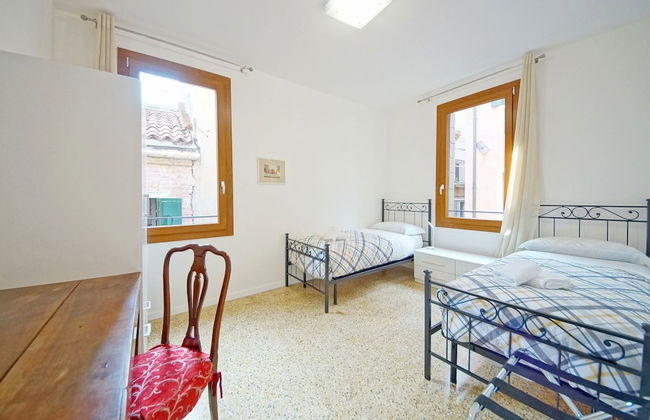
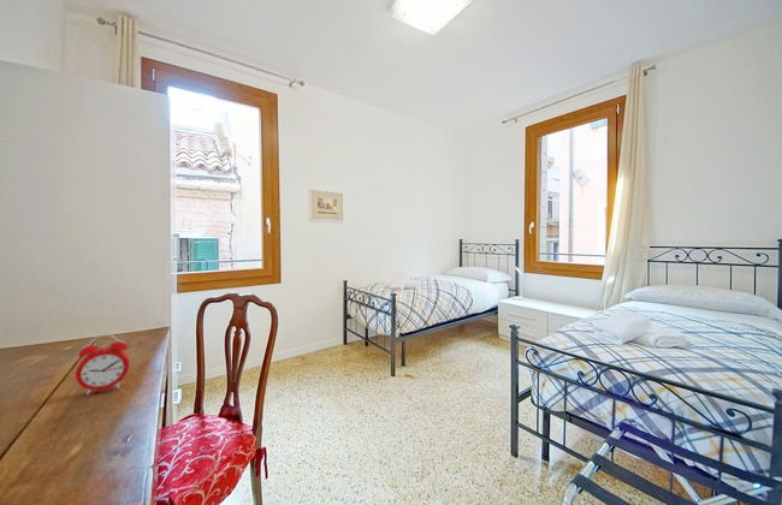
+ alarm clock [75,333,131,397]
